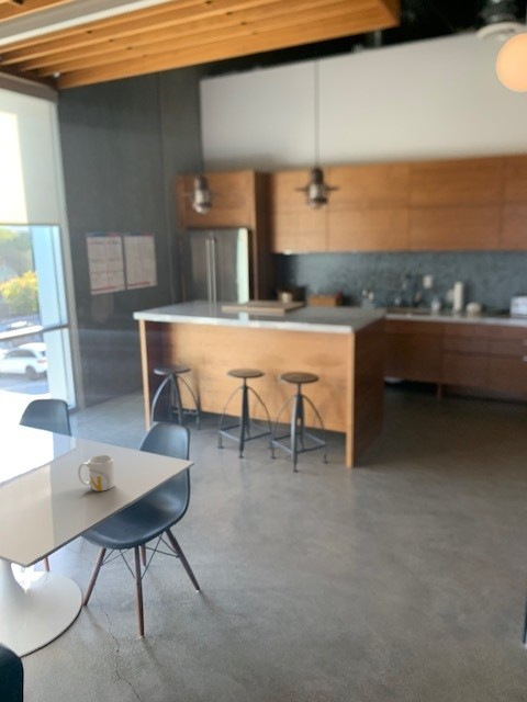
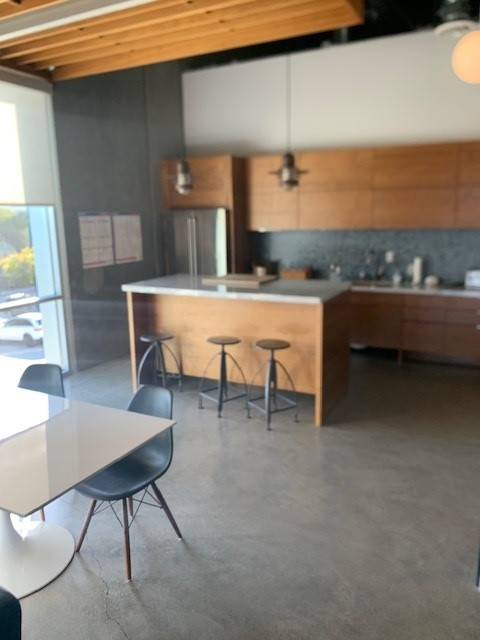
- mug [77,454,115,492]
